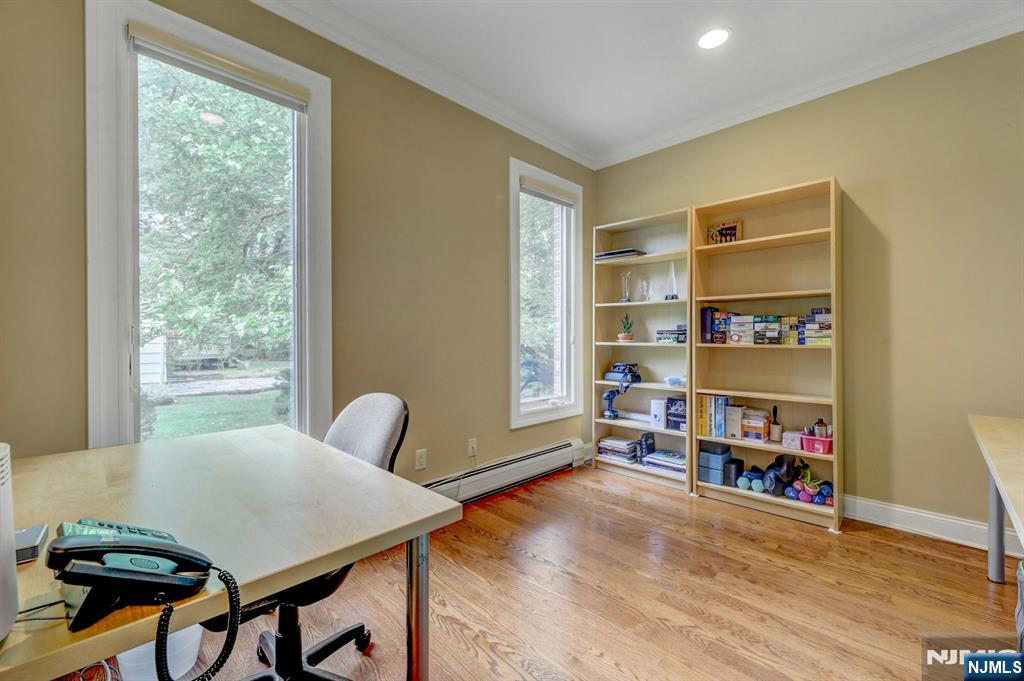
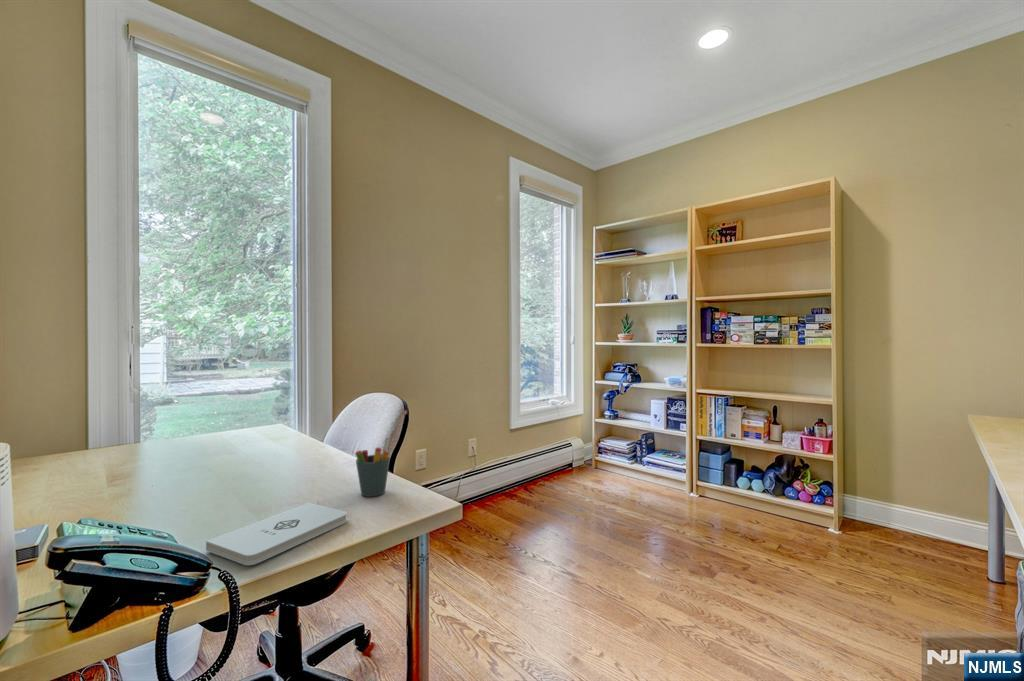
+ notepad [205,502,348,566]
+ pen holder [354,437,391,497]
